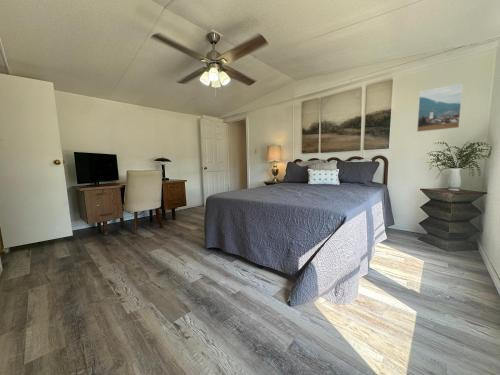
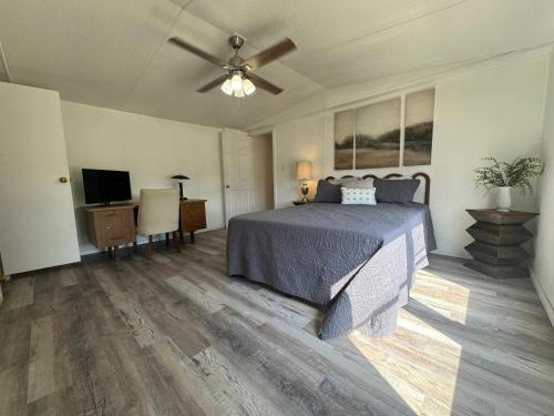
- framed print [416,82,464,133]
